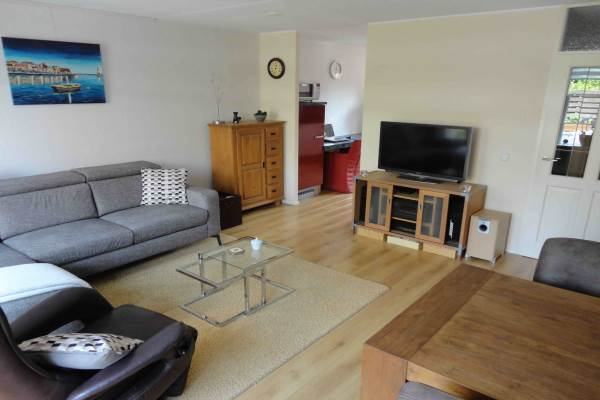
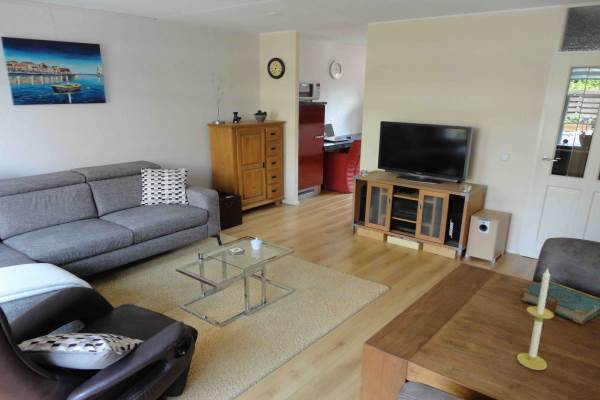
+ book [520,280,600,325]
+ candle [516,267,555,371]
